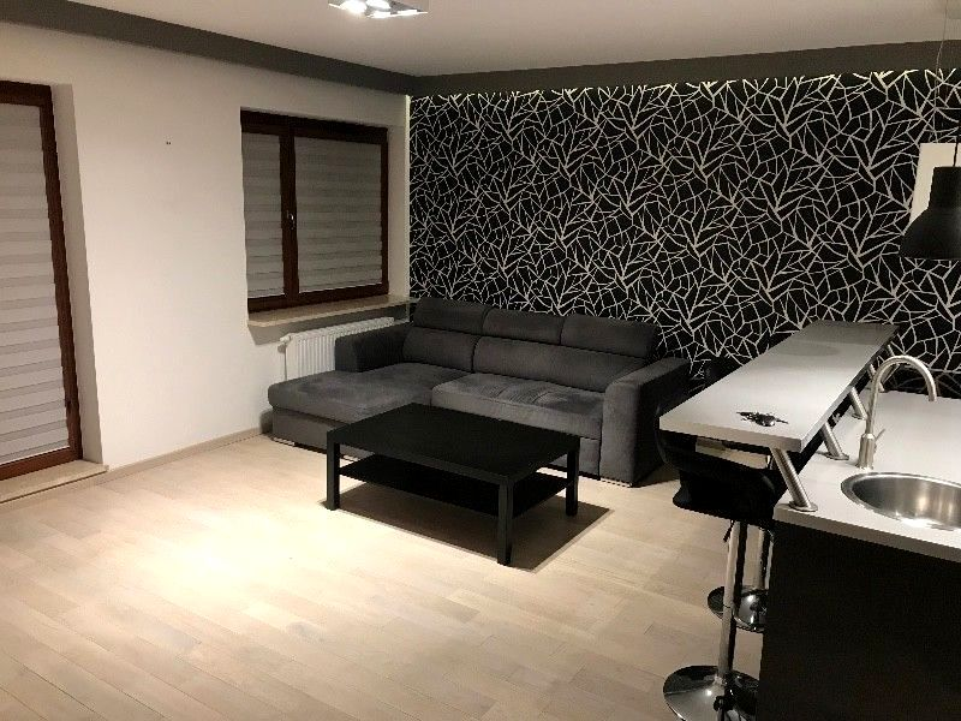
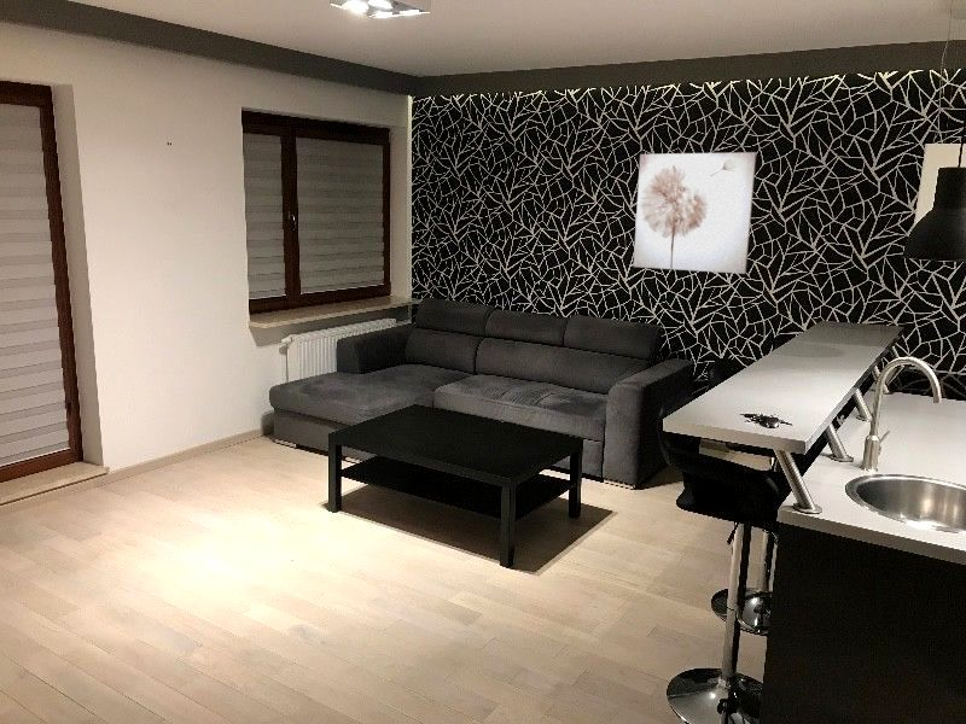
+ wall art [633,151,757,275]
